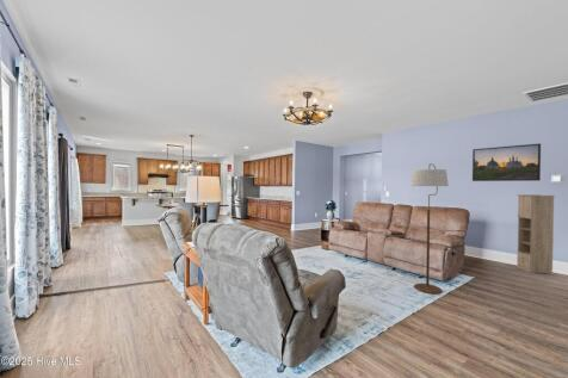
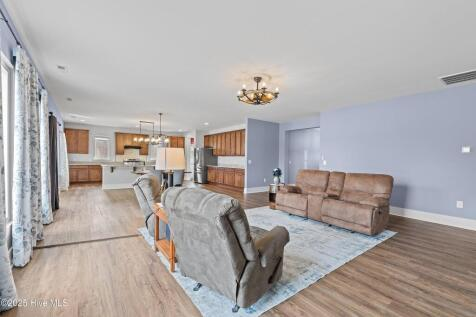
- storage cabinet [515,193,556,274]
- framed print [471,142,542,182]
- floor lamp [409,162,450,295]
